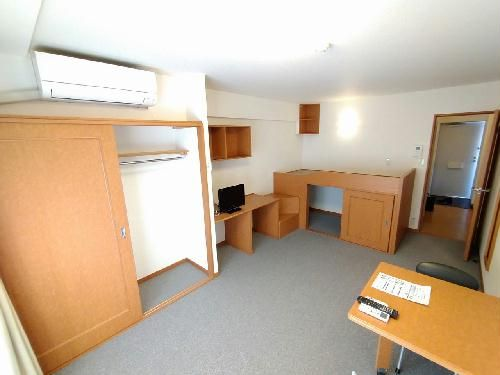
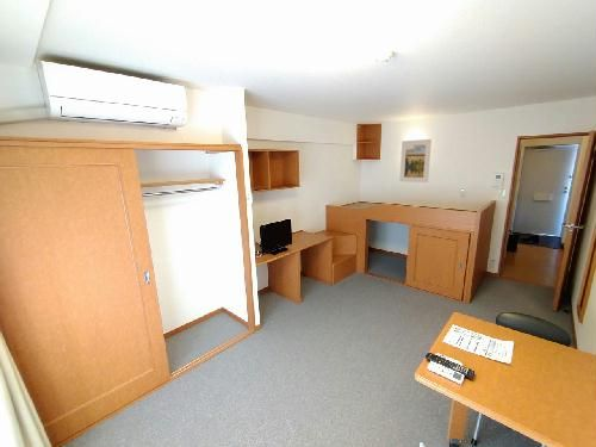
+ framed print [398,138,433,184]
